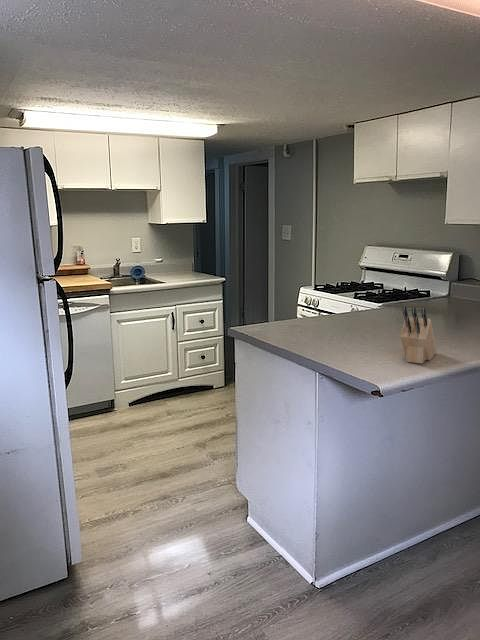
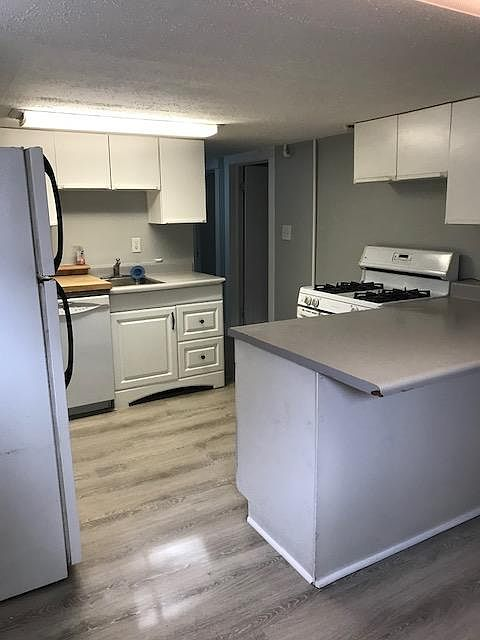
- knife block [400,305,438,365]
